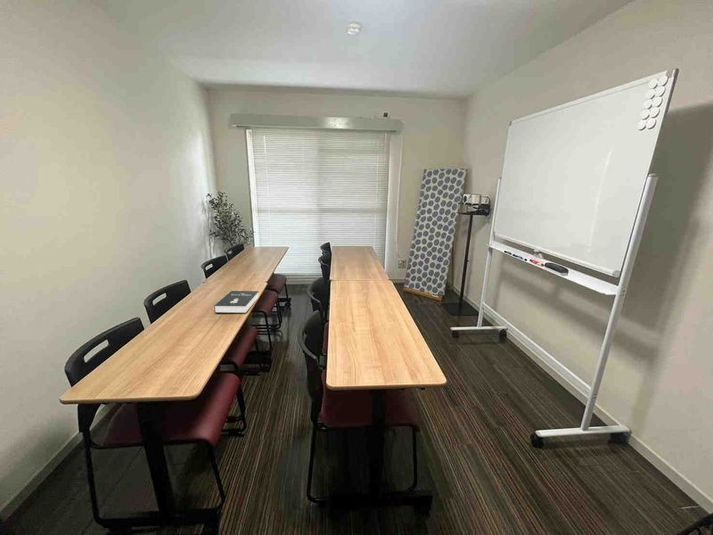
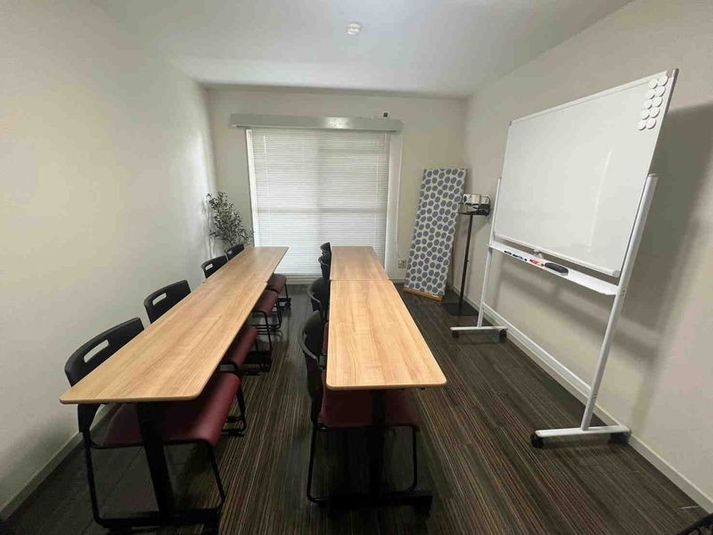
- booklet [213,290,260,314]
